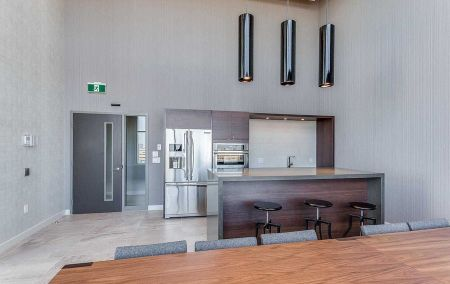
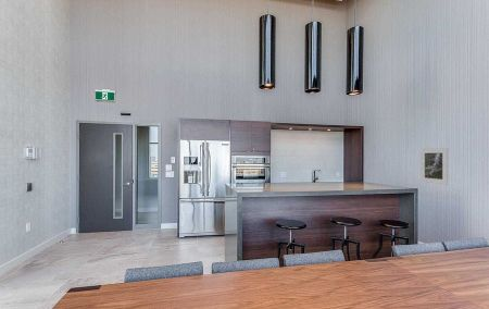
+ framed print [419,147,449,186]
